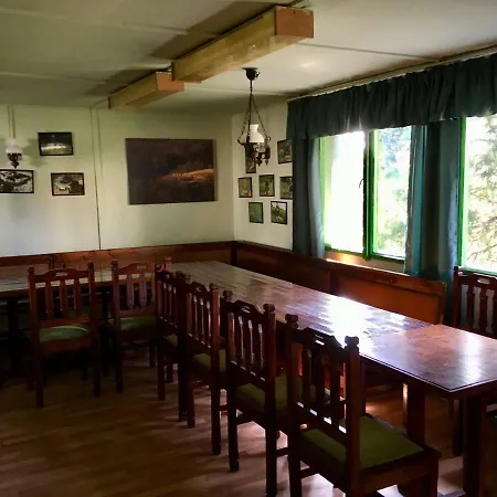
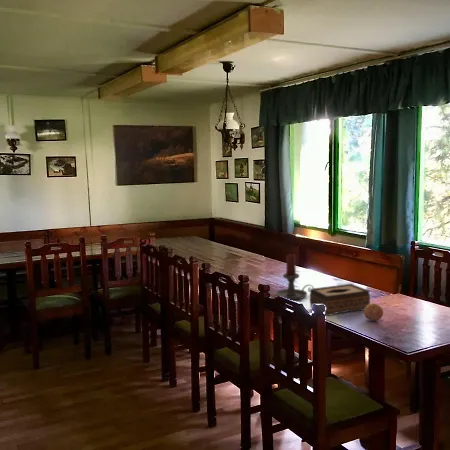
+ fruit [363,302,384,322]
+ tissue box [309,283,371,317]
+ candle holder [275,253,315,301]
